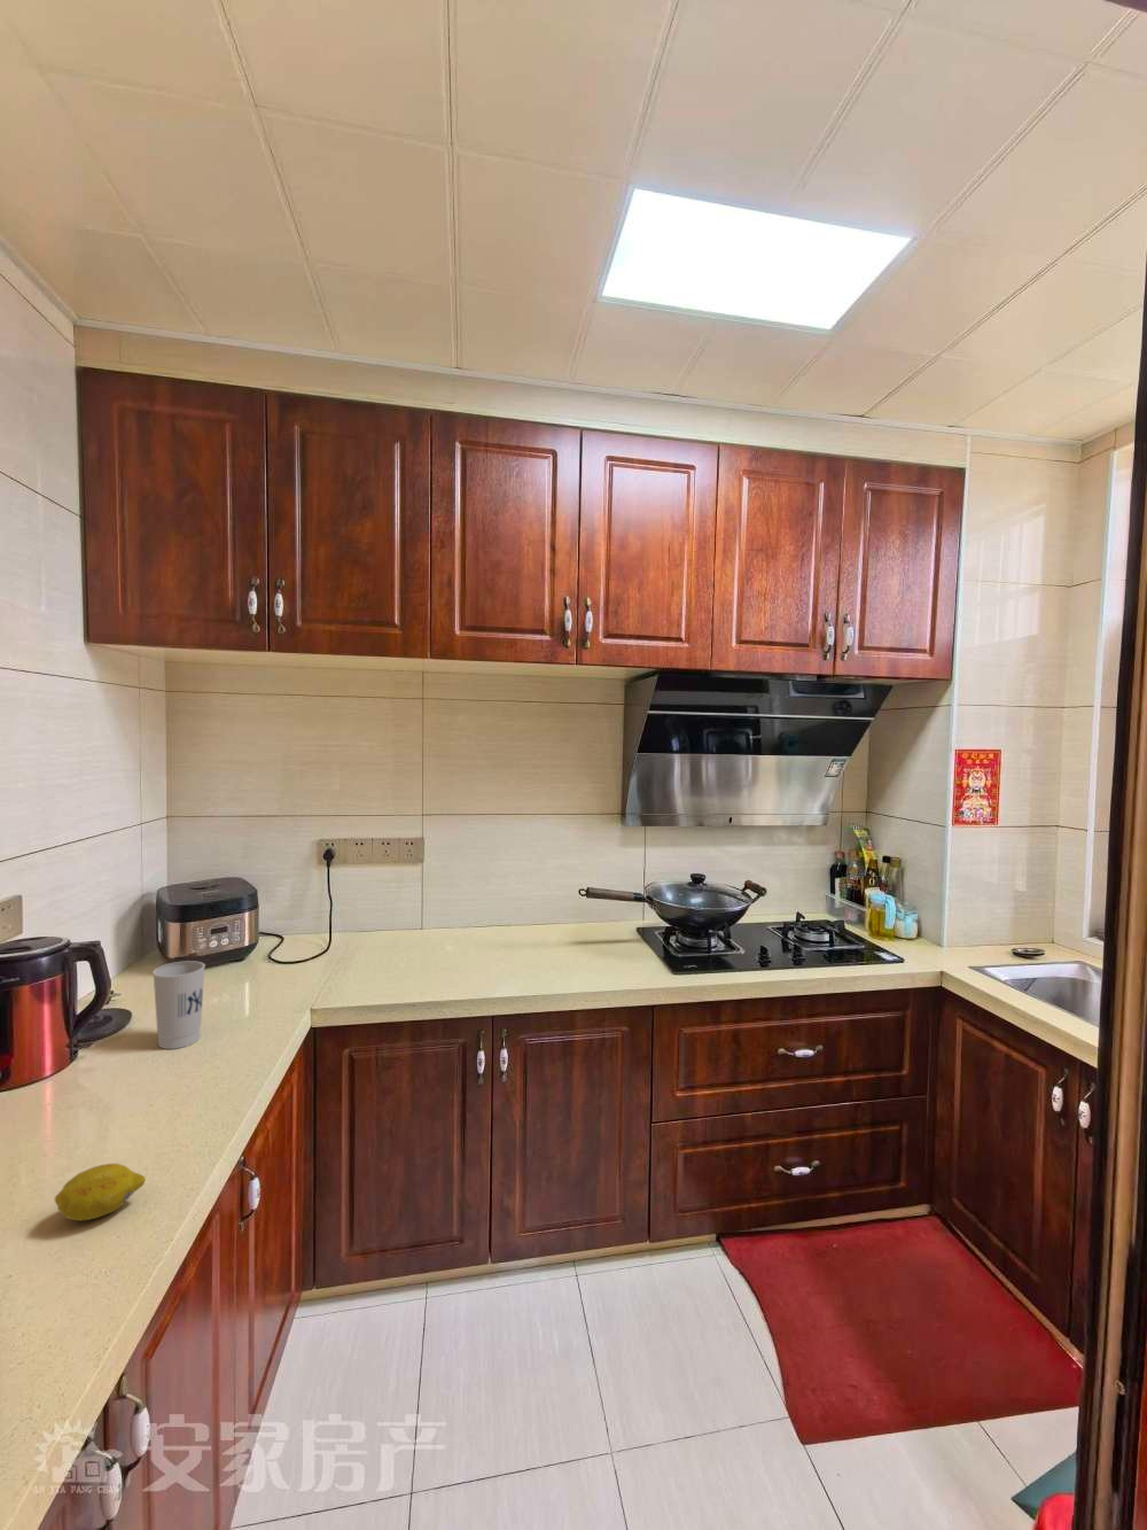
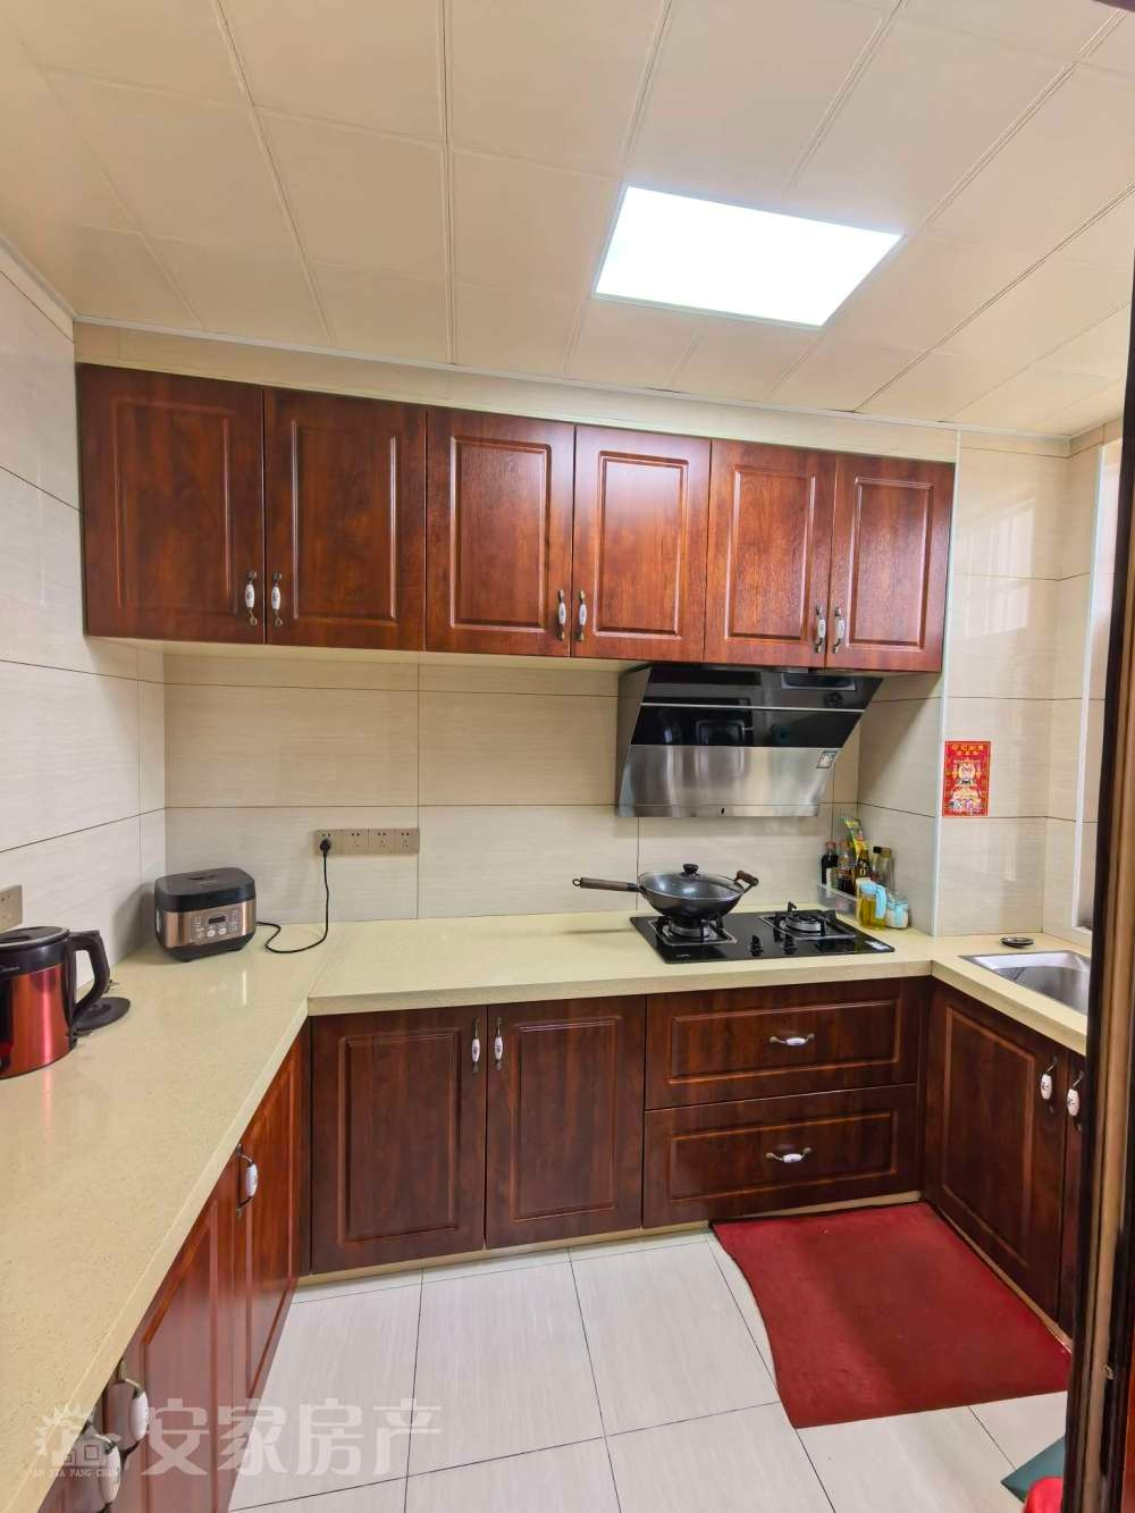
- fruit [54,1162,147,1223]
- cup [152,960,206,1050]
